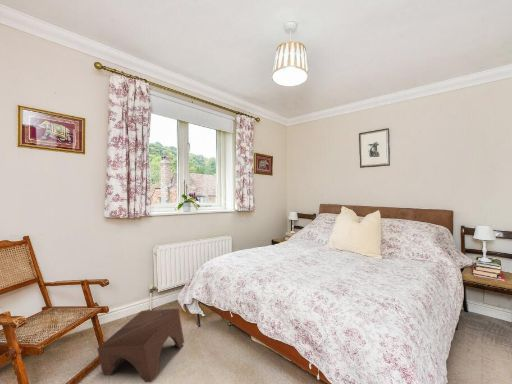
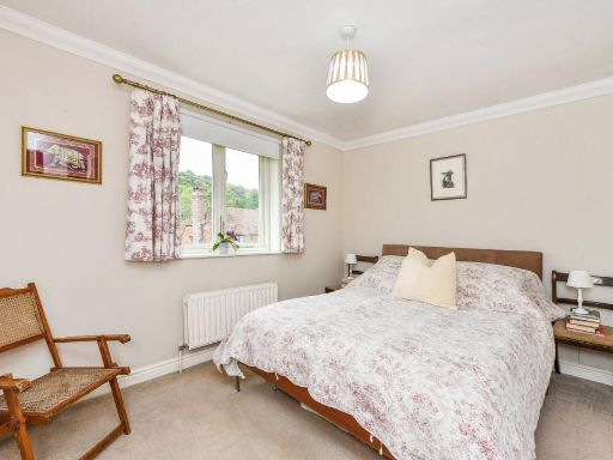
- stool [96,307,185,383]
